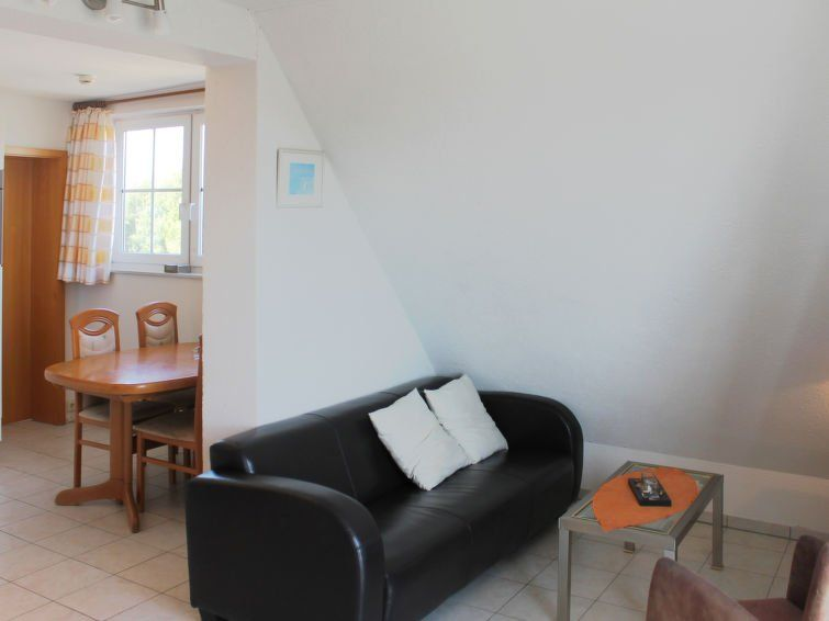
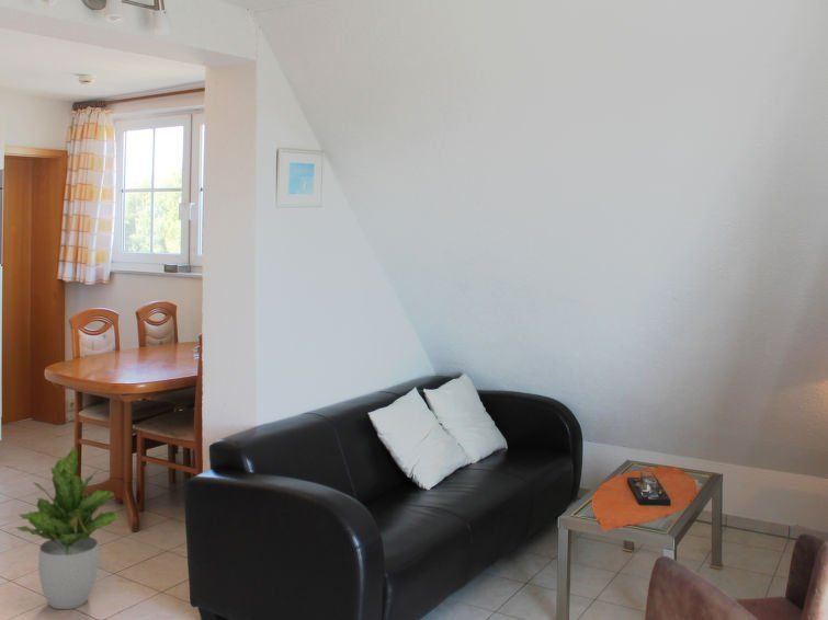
+ potted plant [12,446,120,610]
